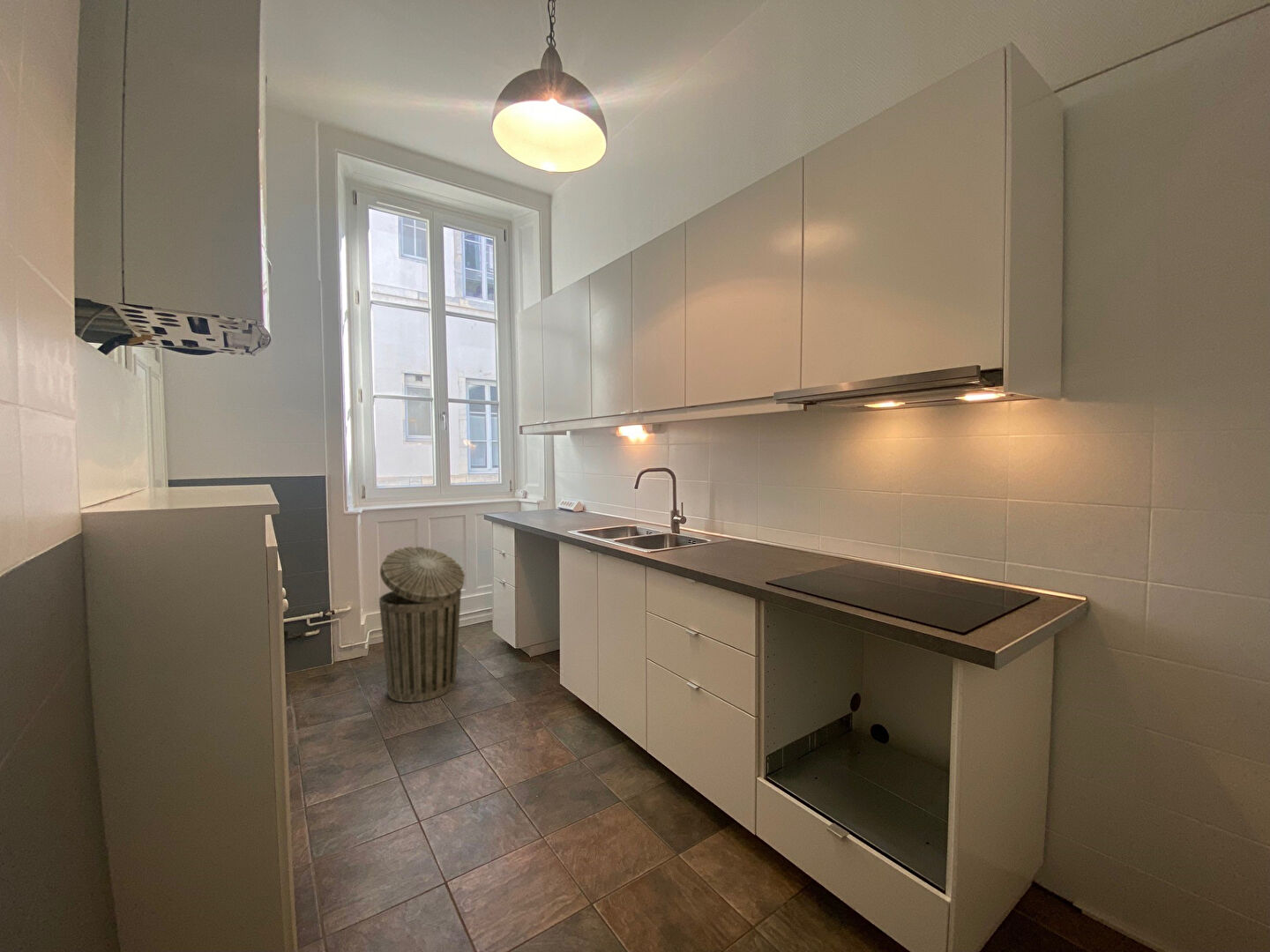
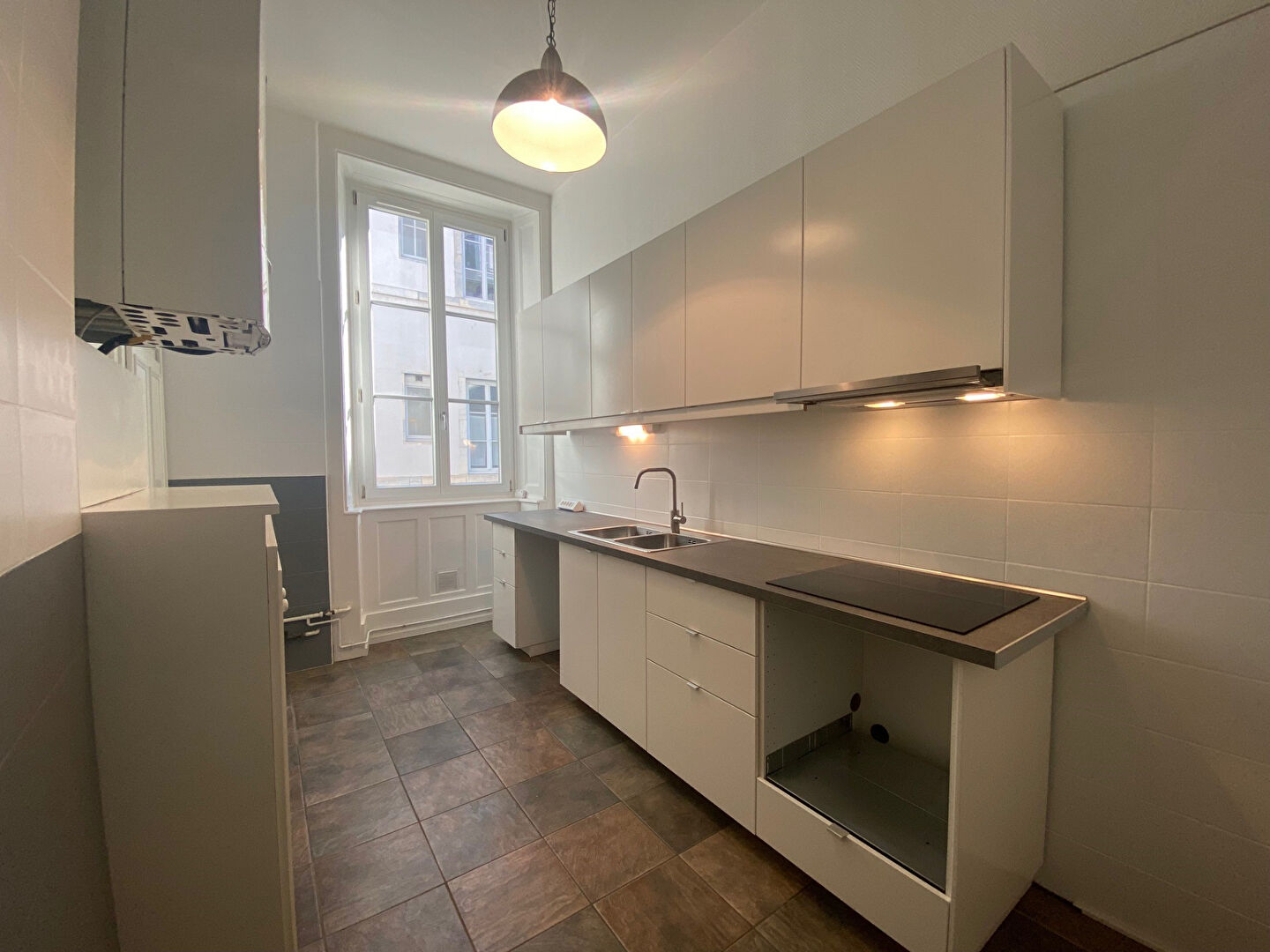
- trash can [378,546,466,703]
